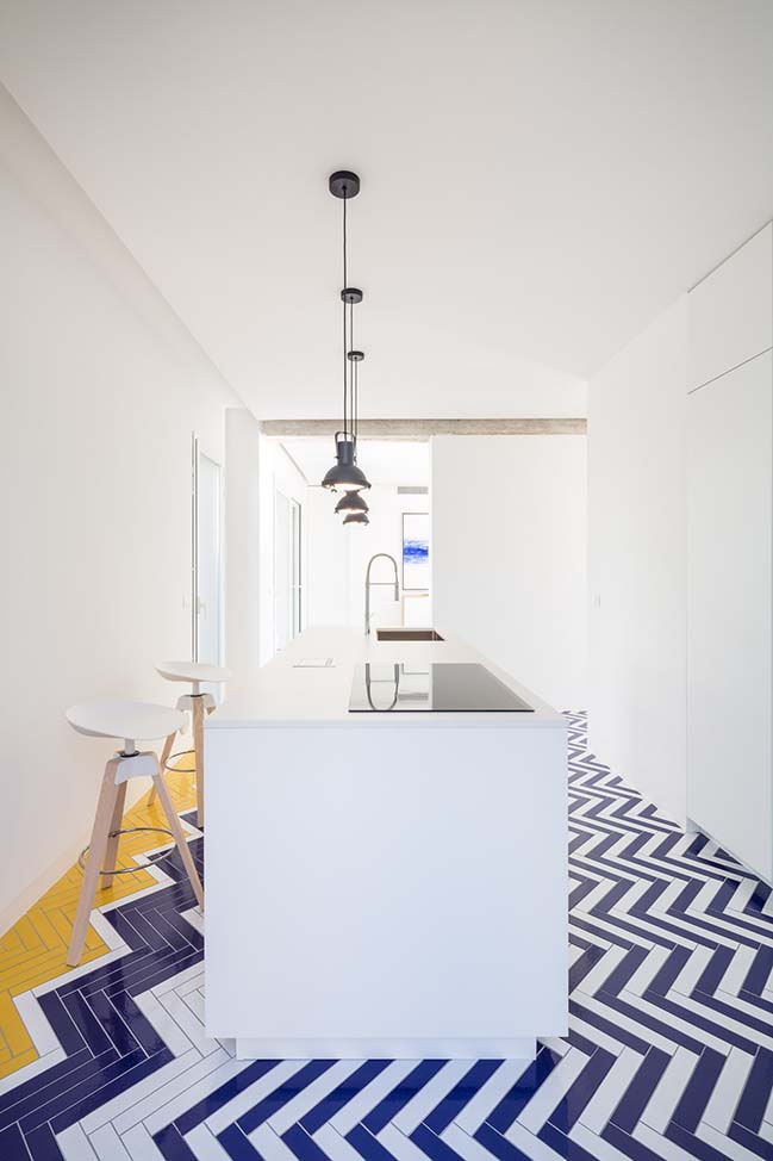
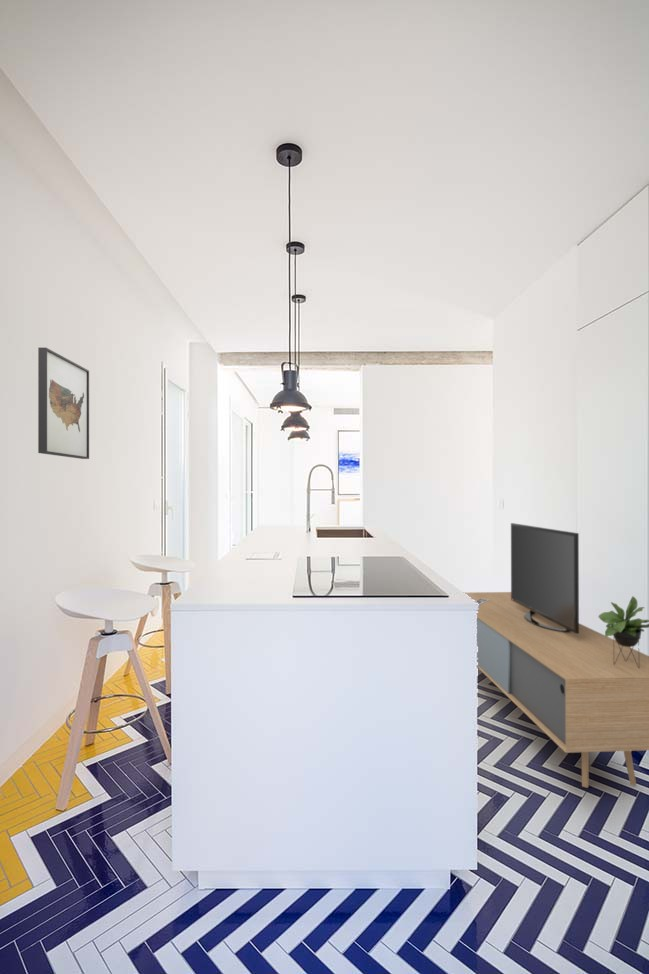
+ media console [464,522,649,789]
+ wall art [37,347,90,460]
